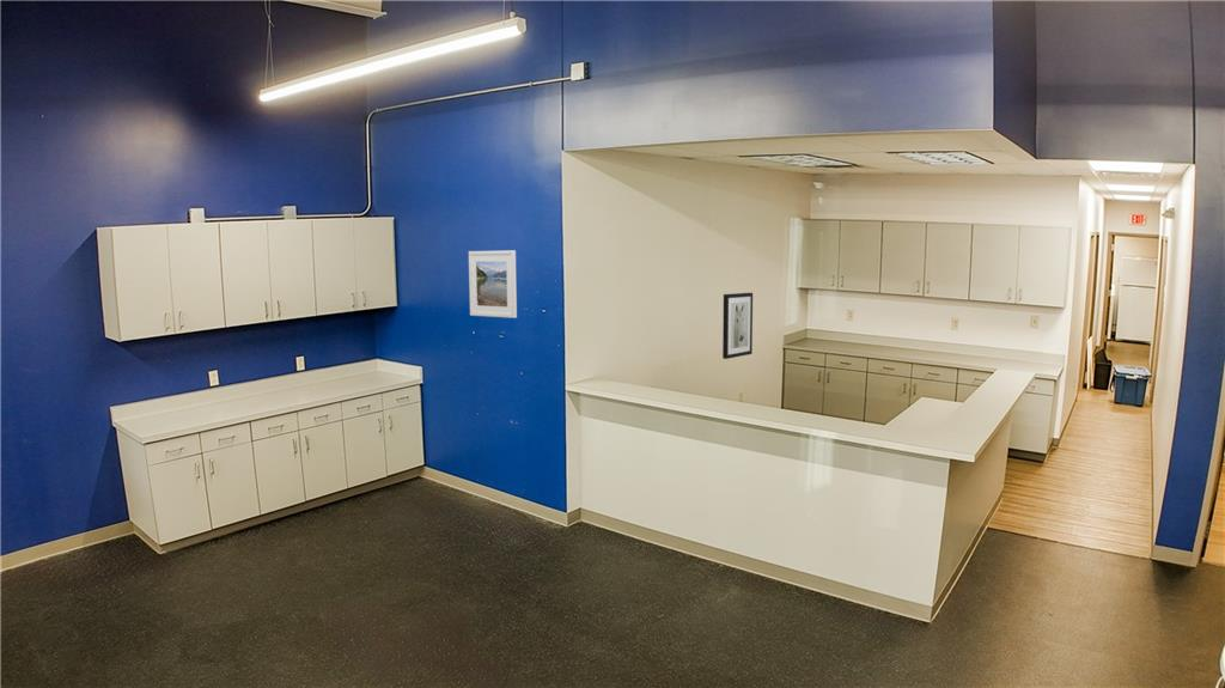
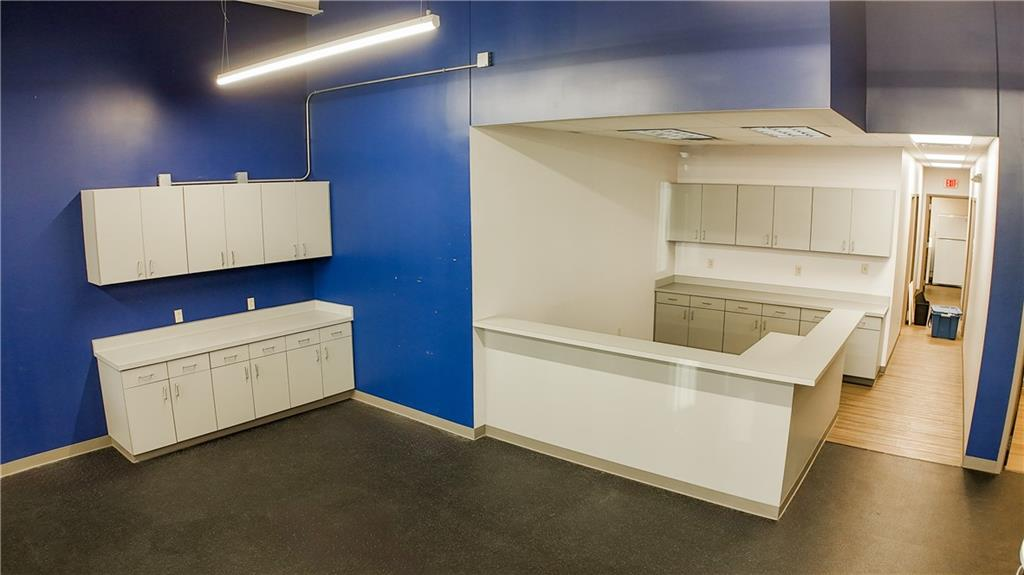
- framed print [468,249,518,319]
- wall art [721,292,754,360]
